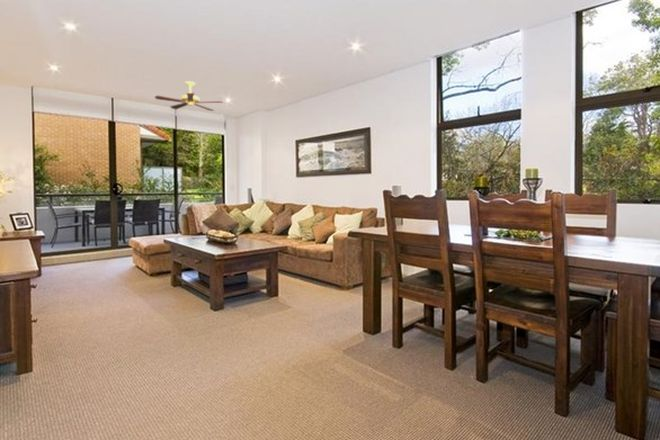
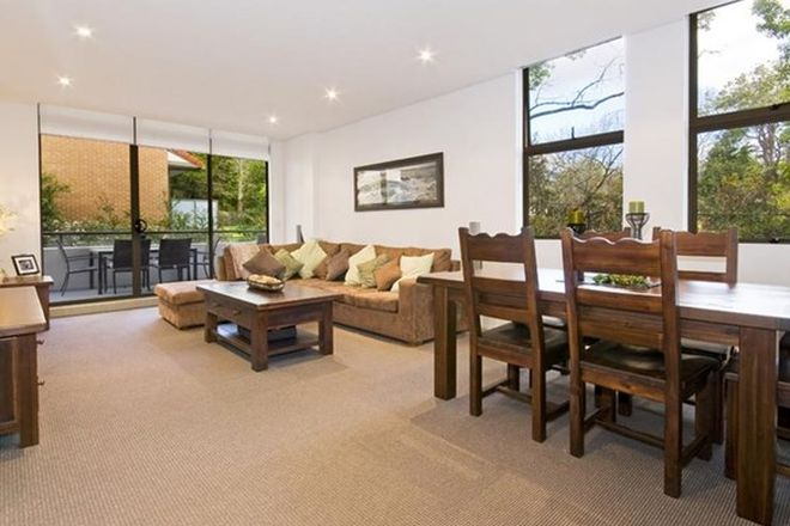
- ceiling fan [154,80,224,112]
